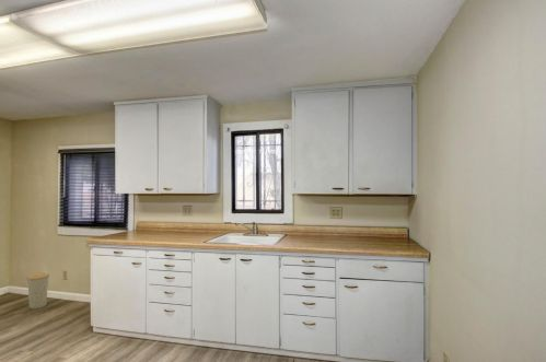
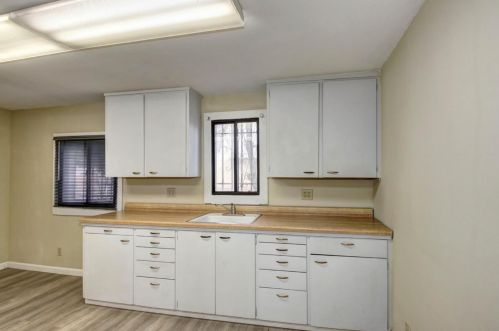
- trash can [25,271,50,311]
